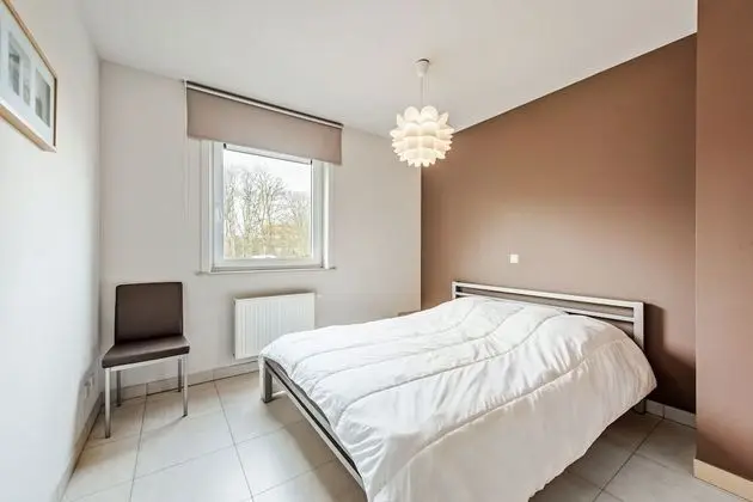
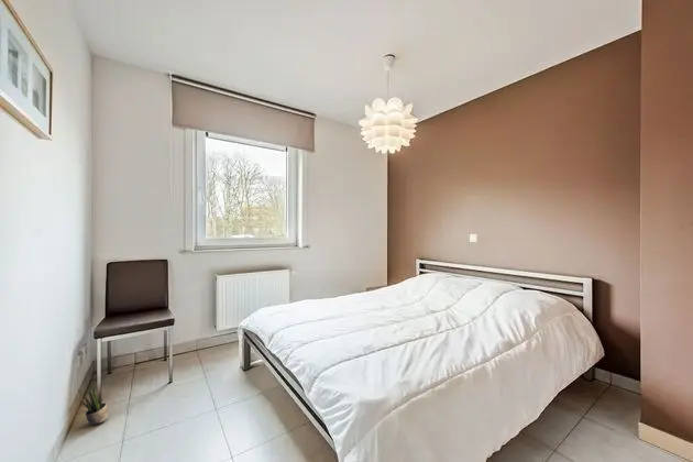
+ potted plant [79,383,109,427]
